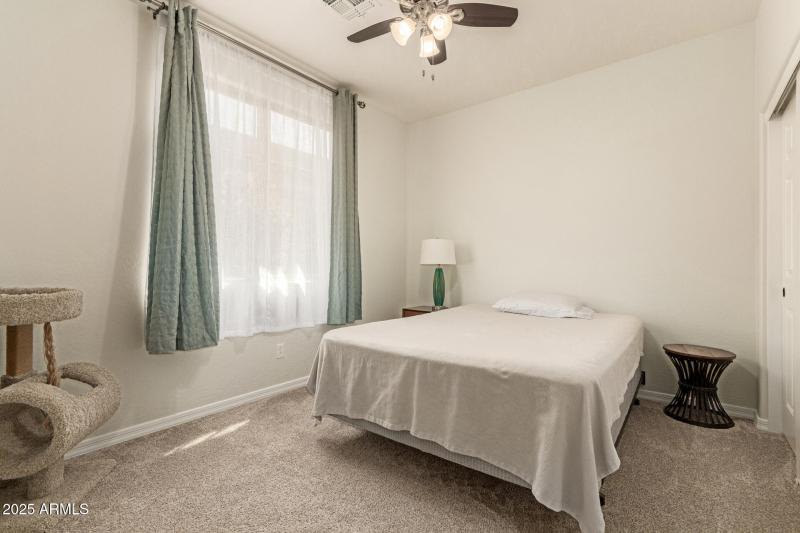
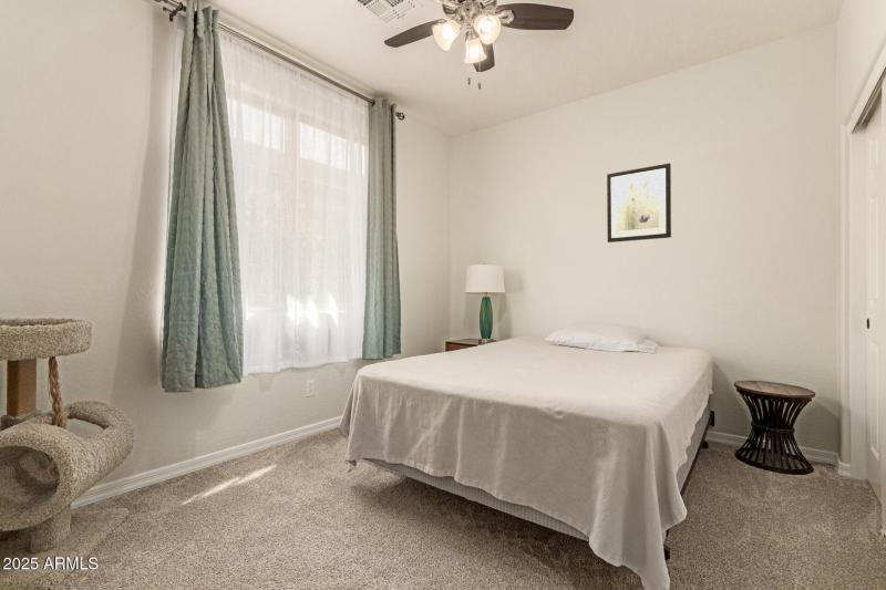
+ wall art [606,163,672,244]
